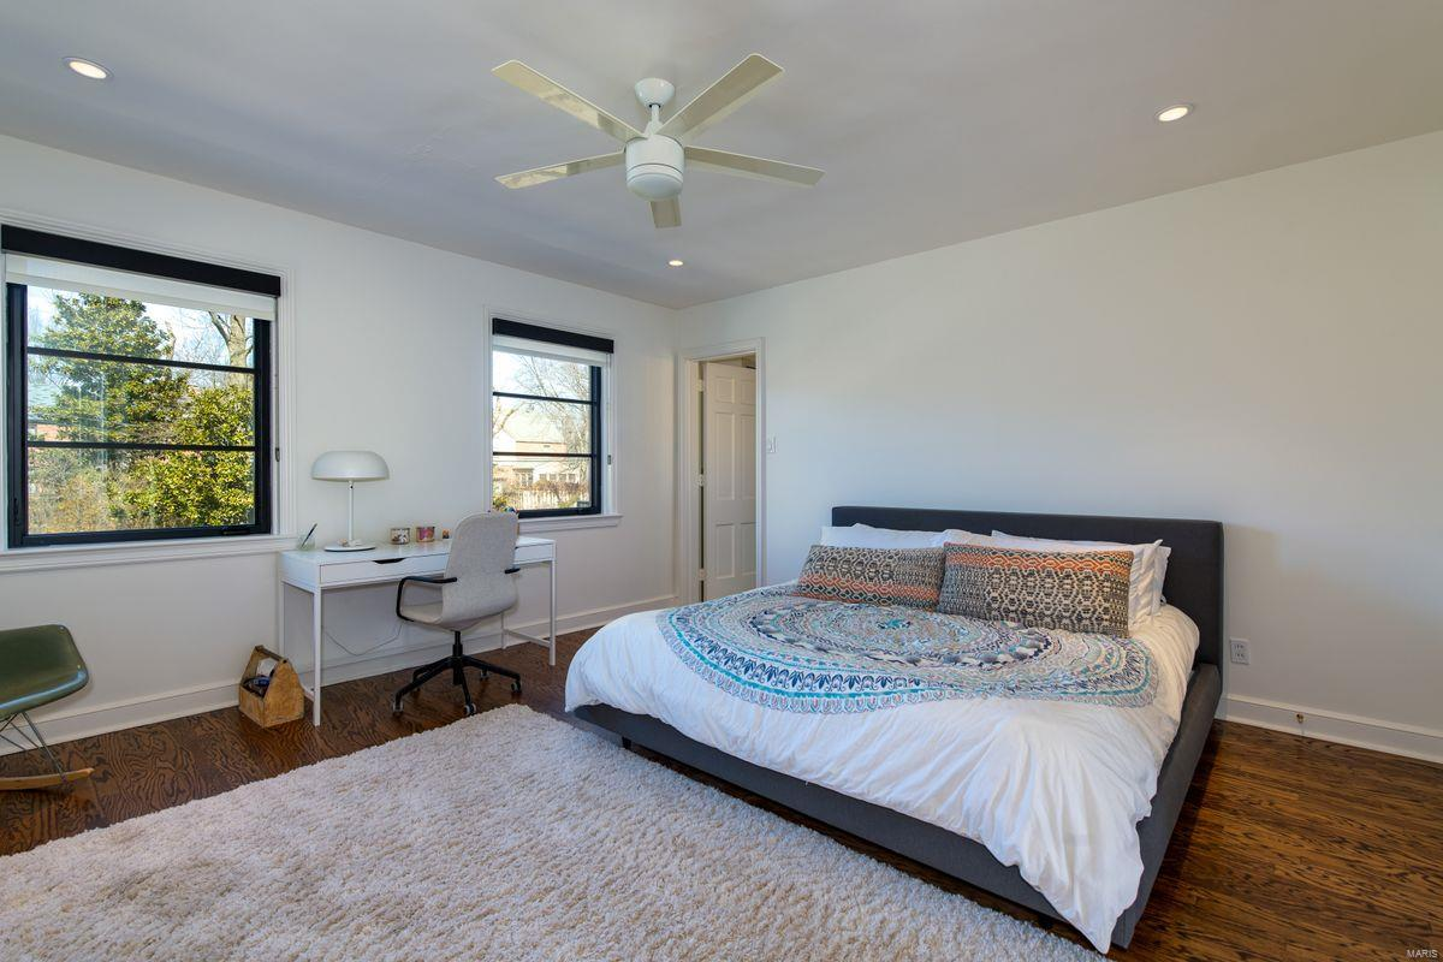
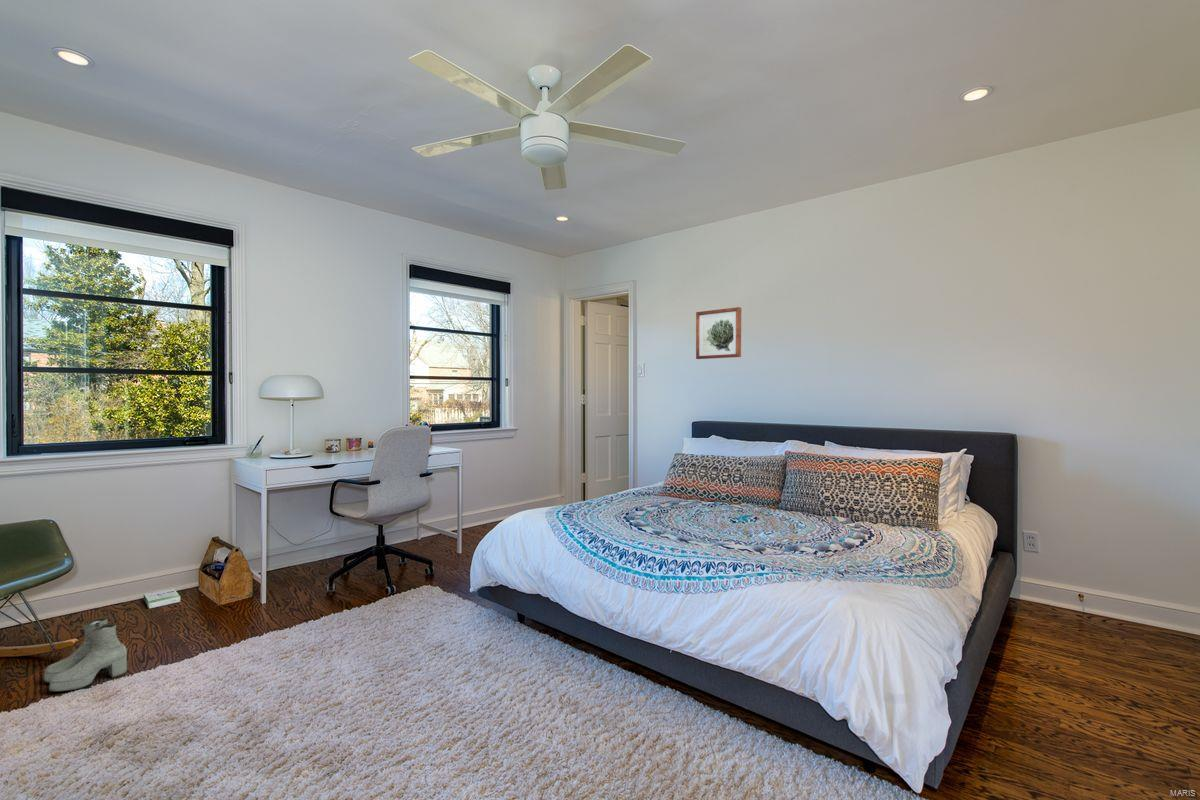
+ box [143,587,181,609]
+ boots [43,617,128,693]
+ wall art [695,306,742,360]
